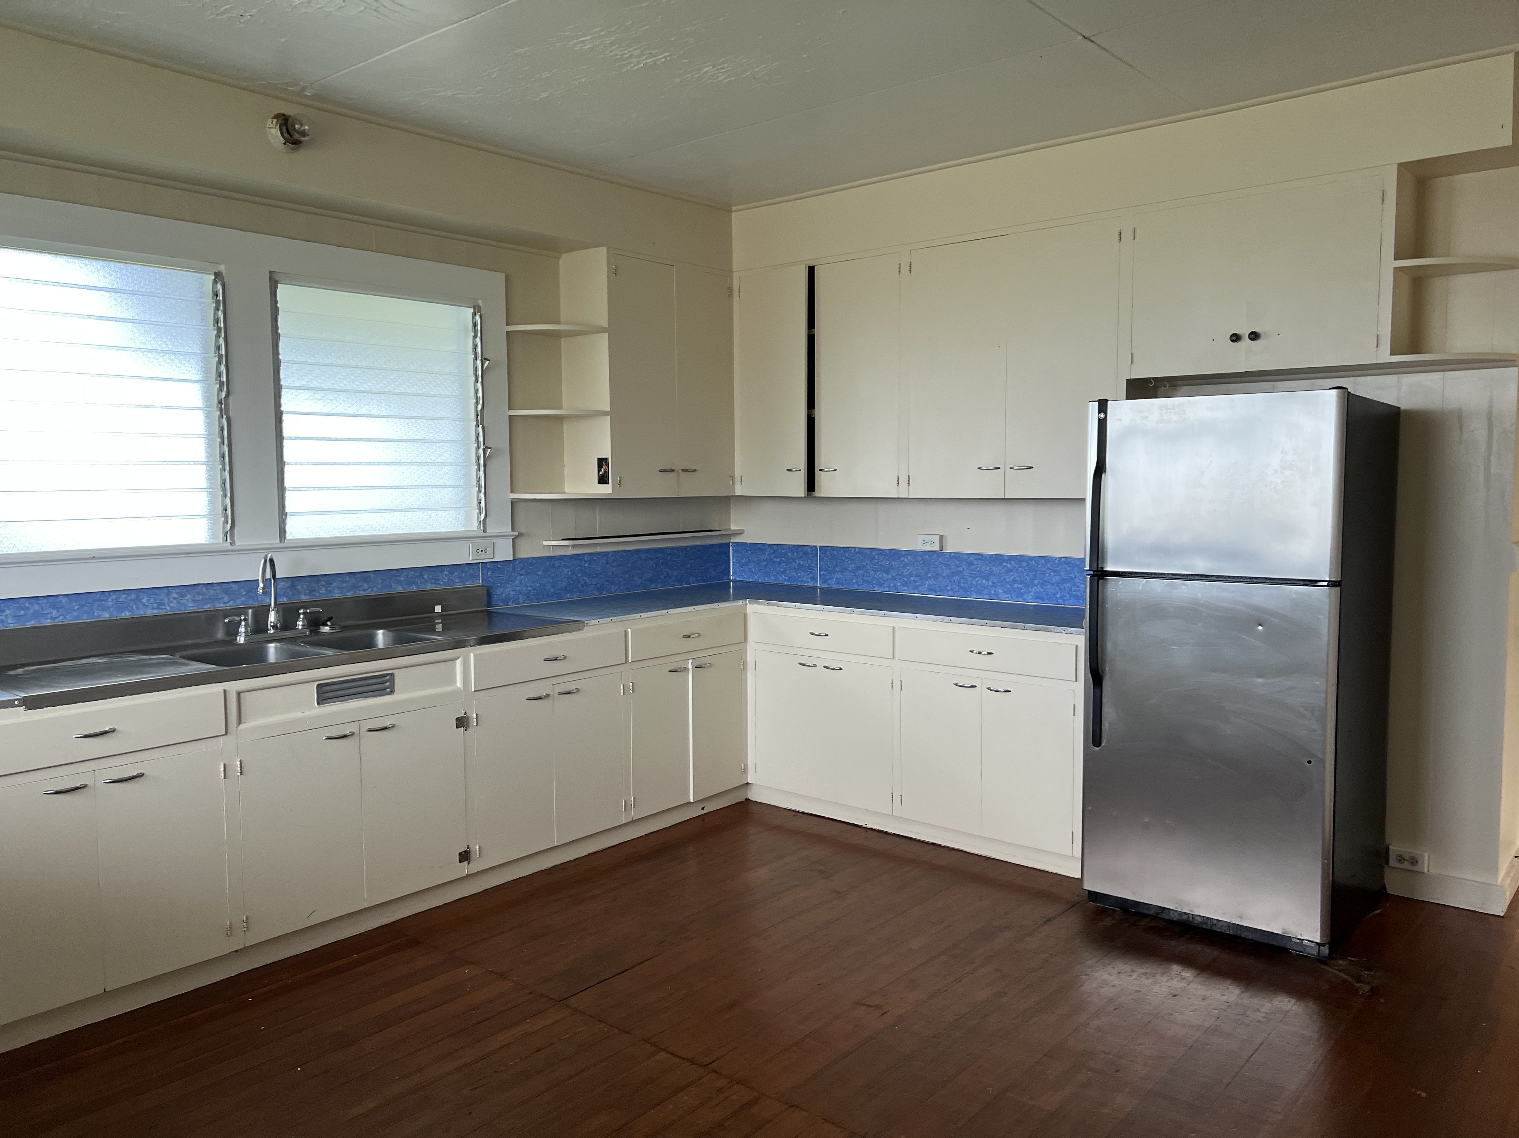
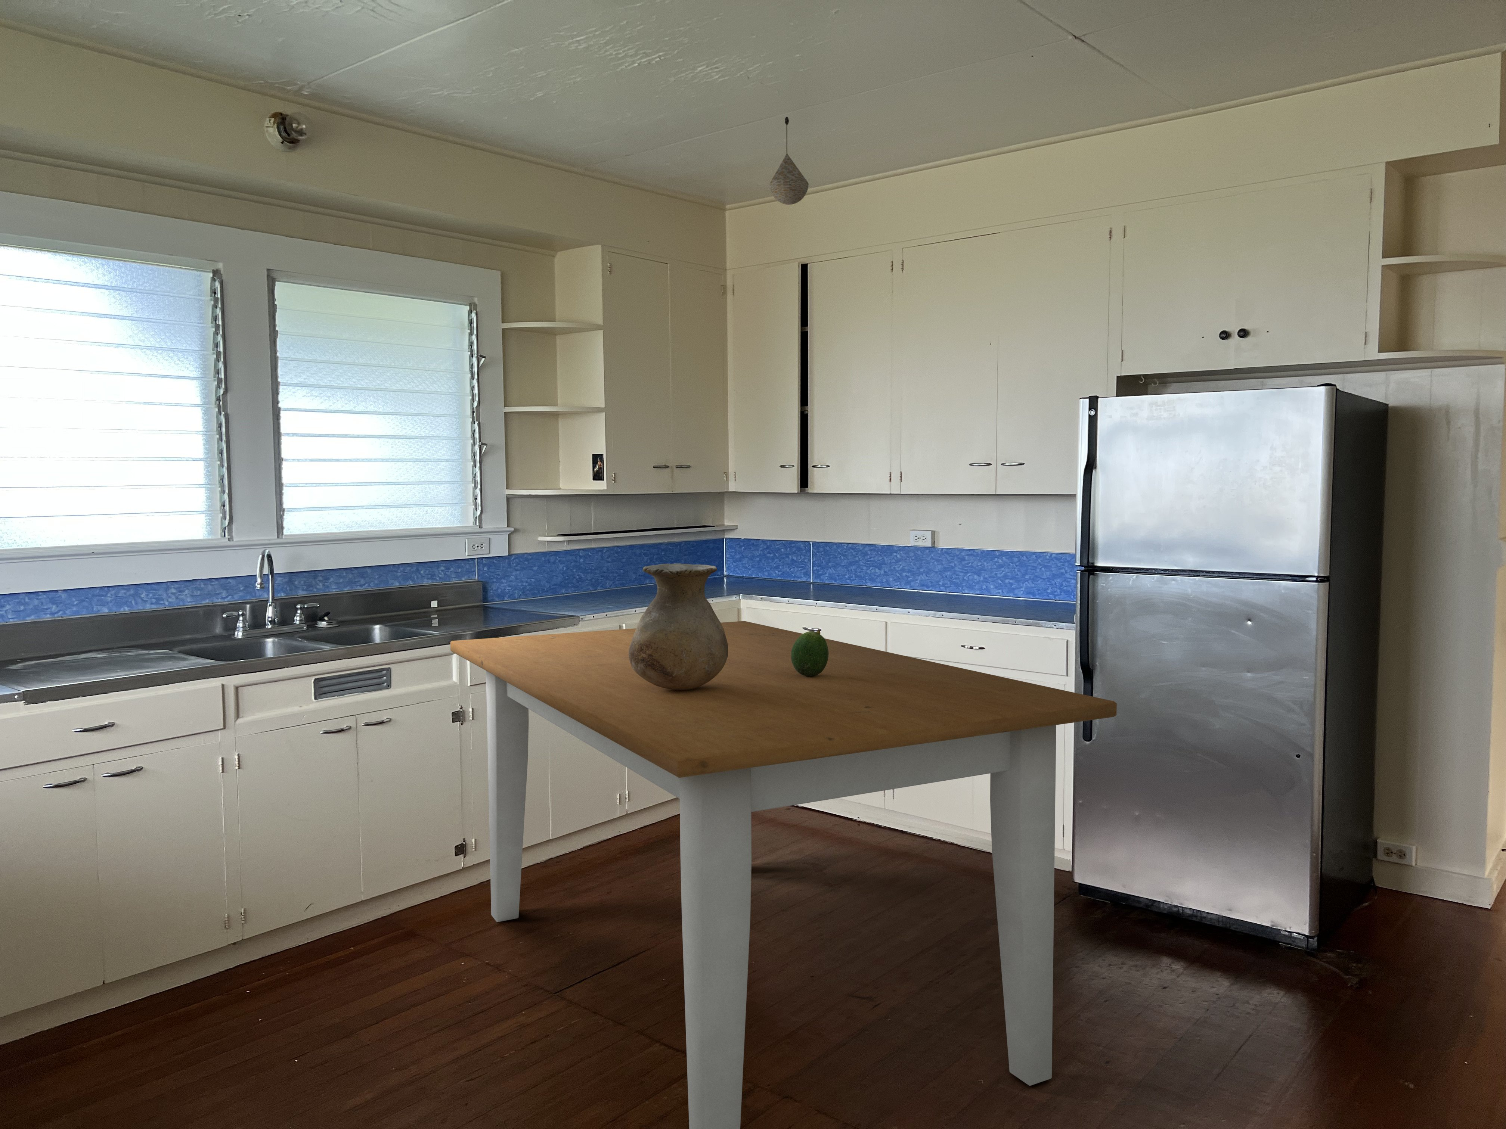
+ pendant light [770,116,809,205]
+ table [451,620,1117,1129]
+ fruit [791,630,829,676]
+ vase [628,563,728,690]
